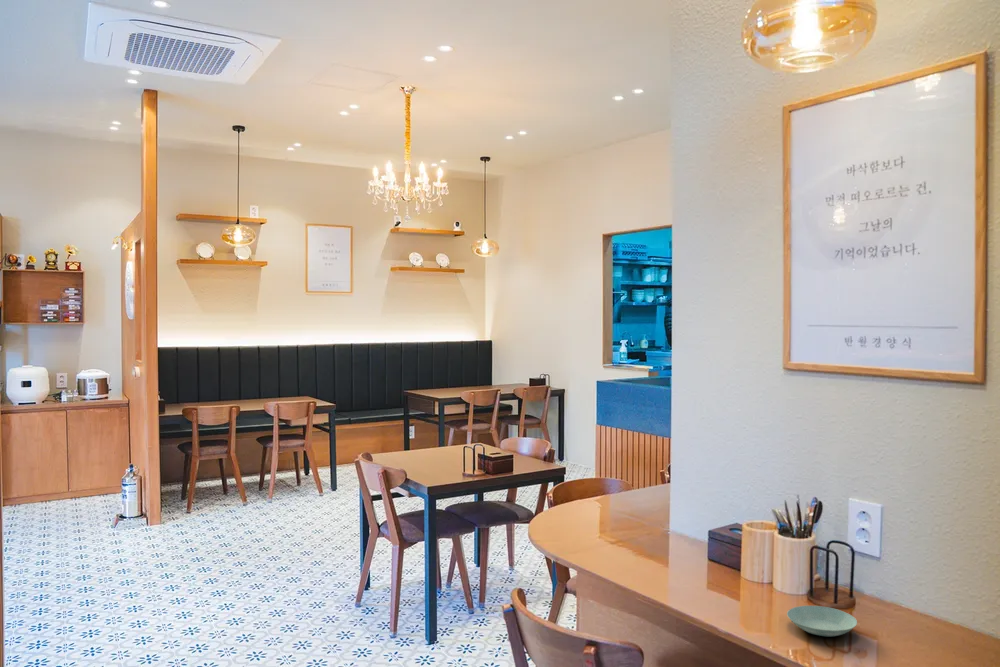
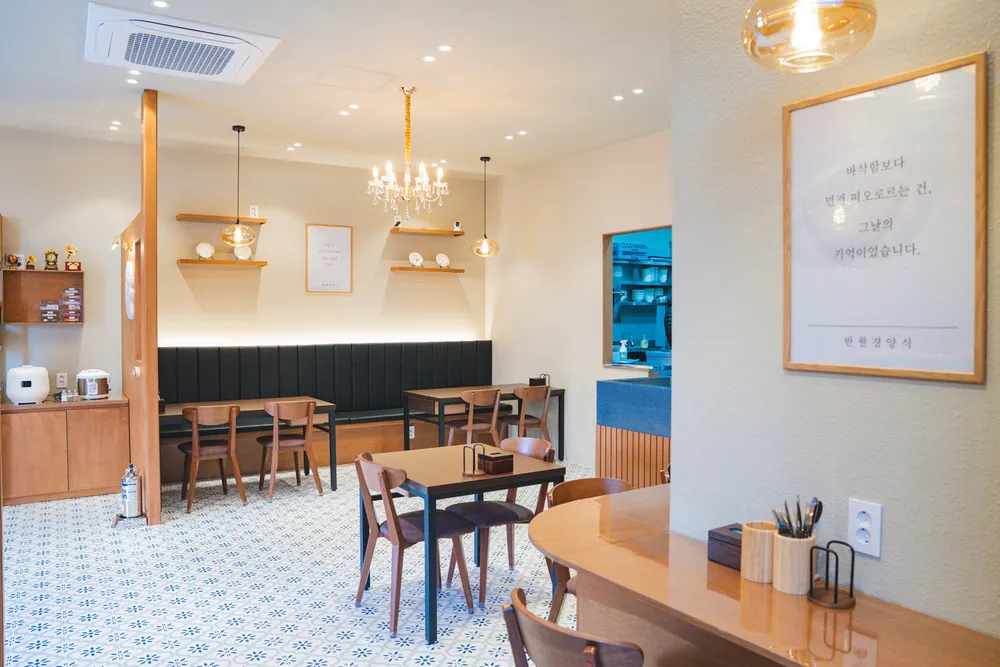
- saucer [786,605,858,637]
